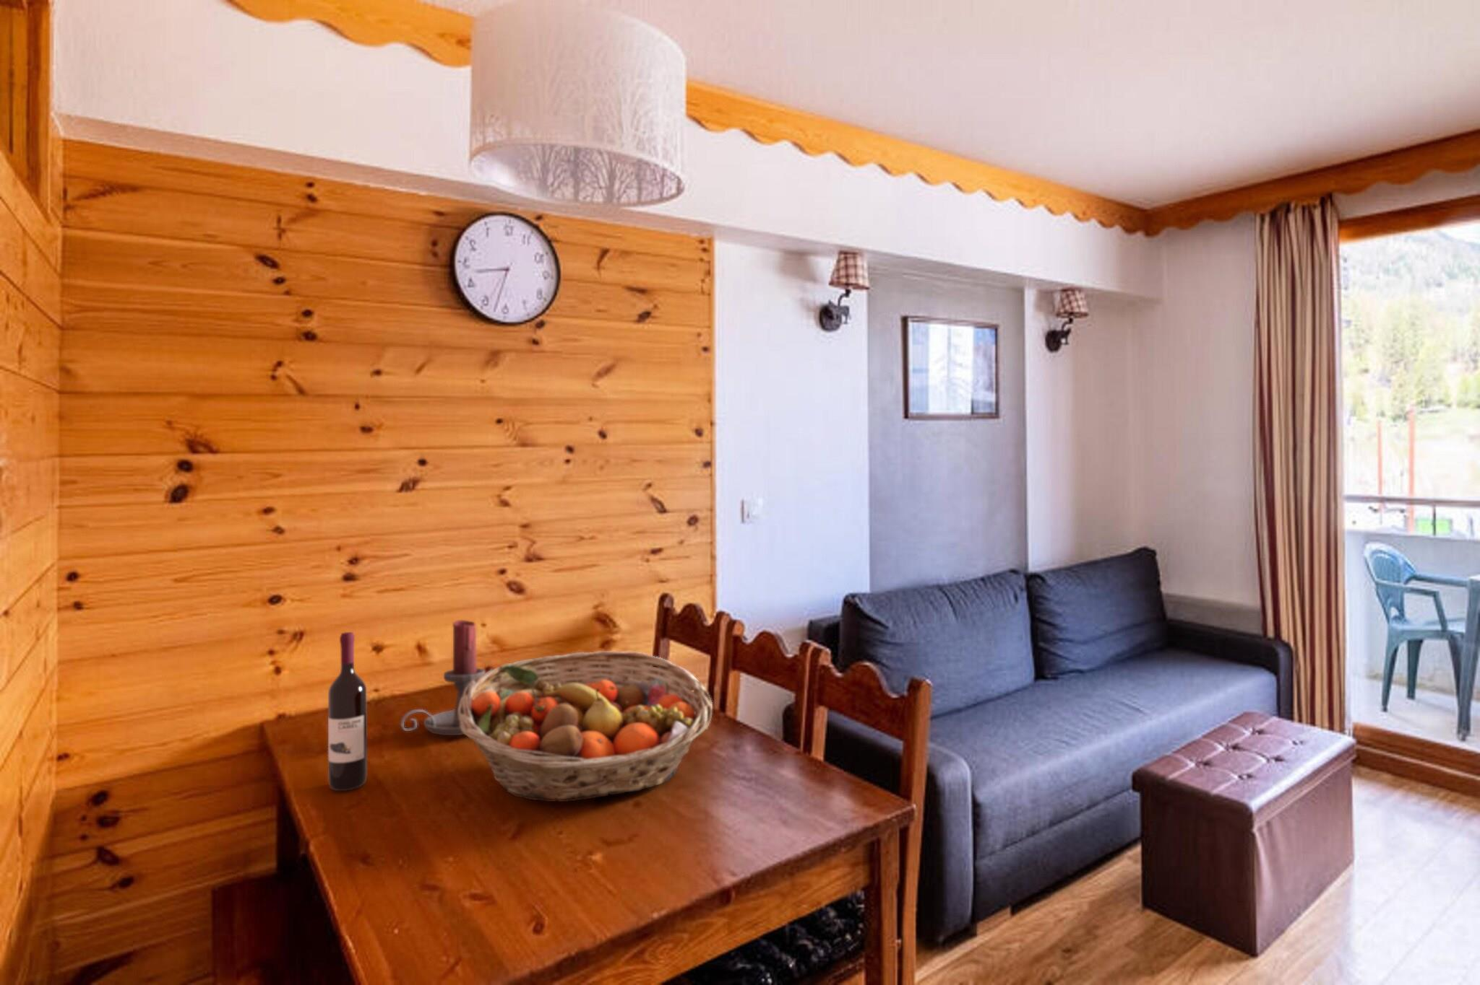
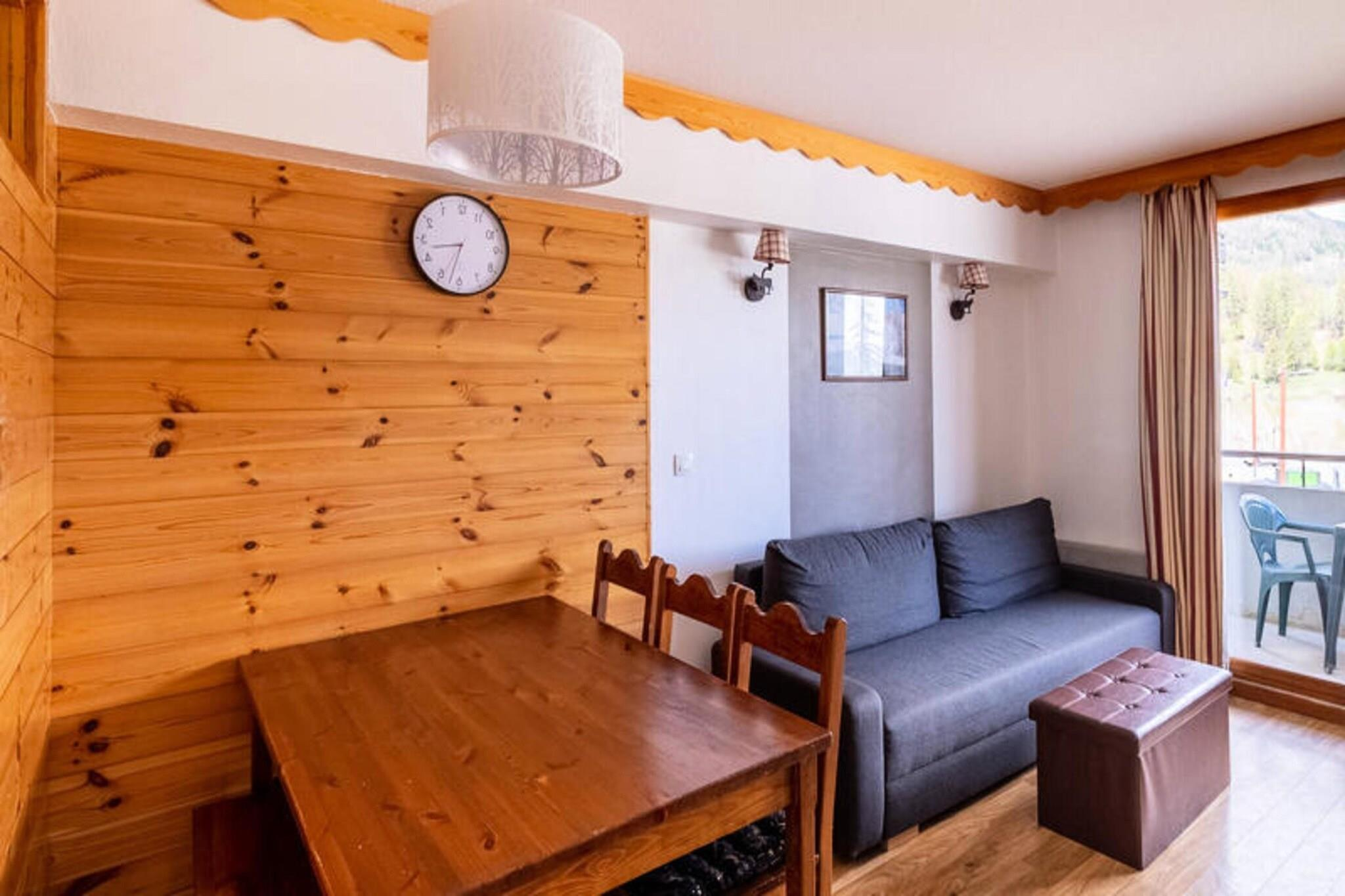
- fruit basket [458,650,713,803]
- wine bottle [328,631,368,792]
- candle holder [399,619,485,737]
